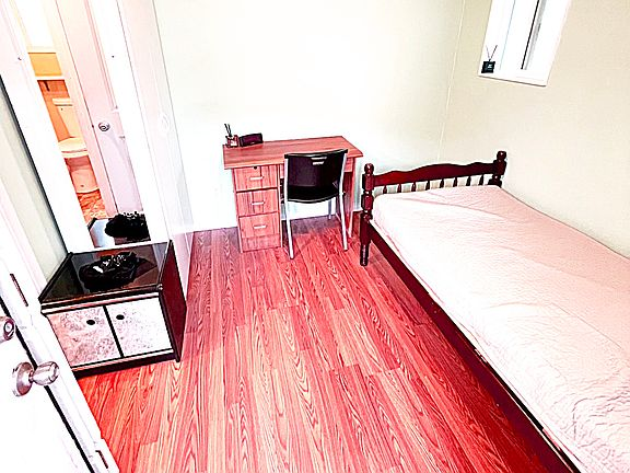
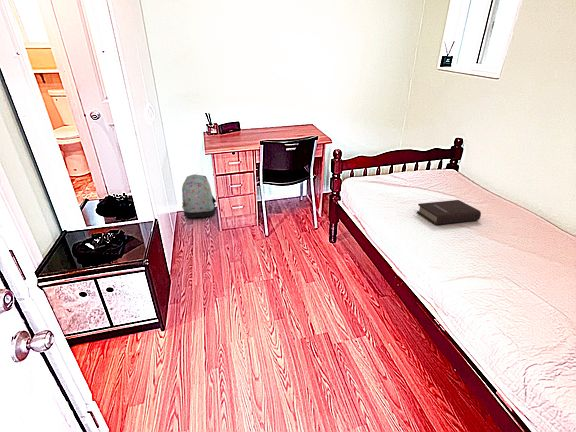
+ book [416,199,482,226]
+ backpack [181,173,217,219]
